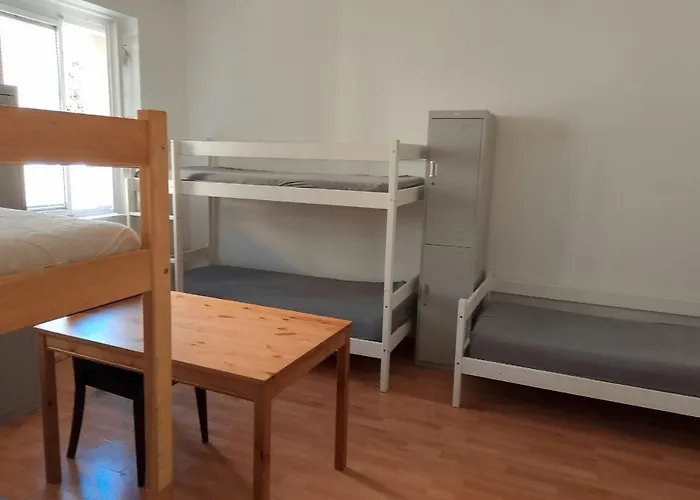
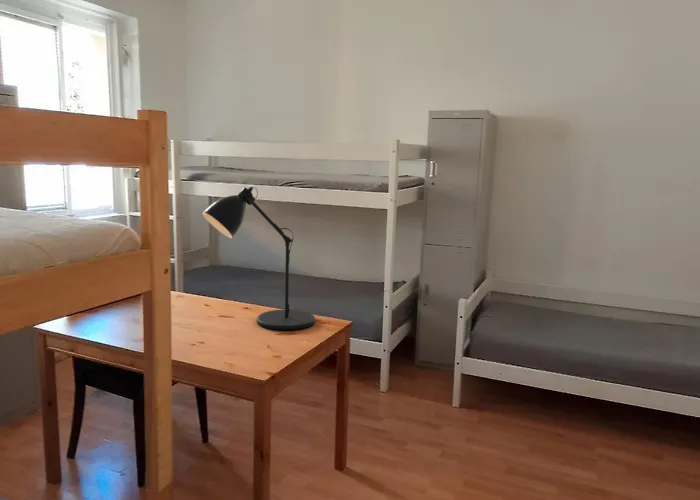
+ desk lamp [202,186,316,331]
